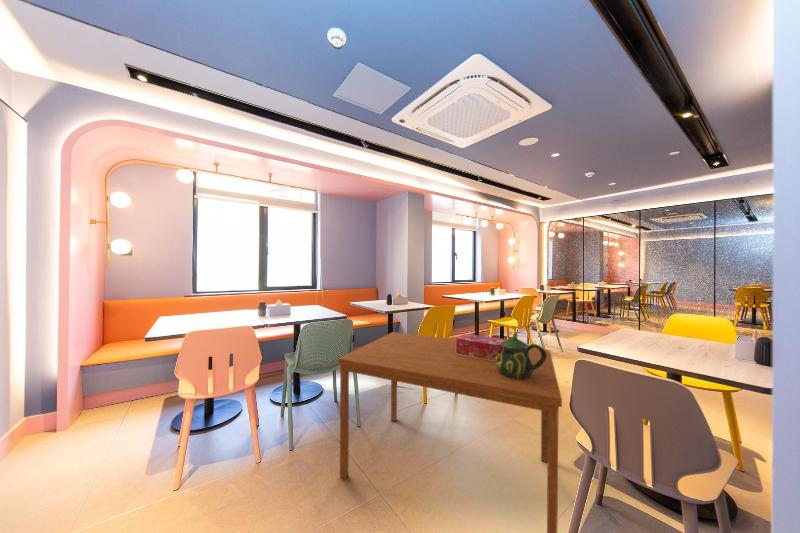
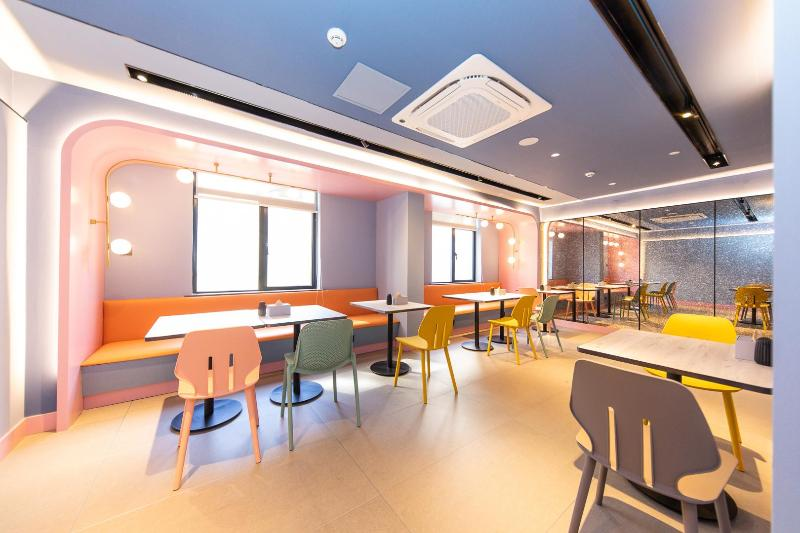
- ceramic pitcher [496,331,547,379]
- dining table [337,331,563,533]
- tissue box [455,333,507,361]
